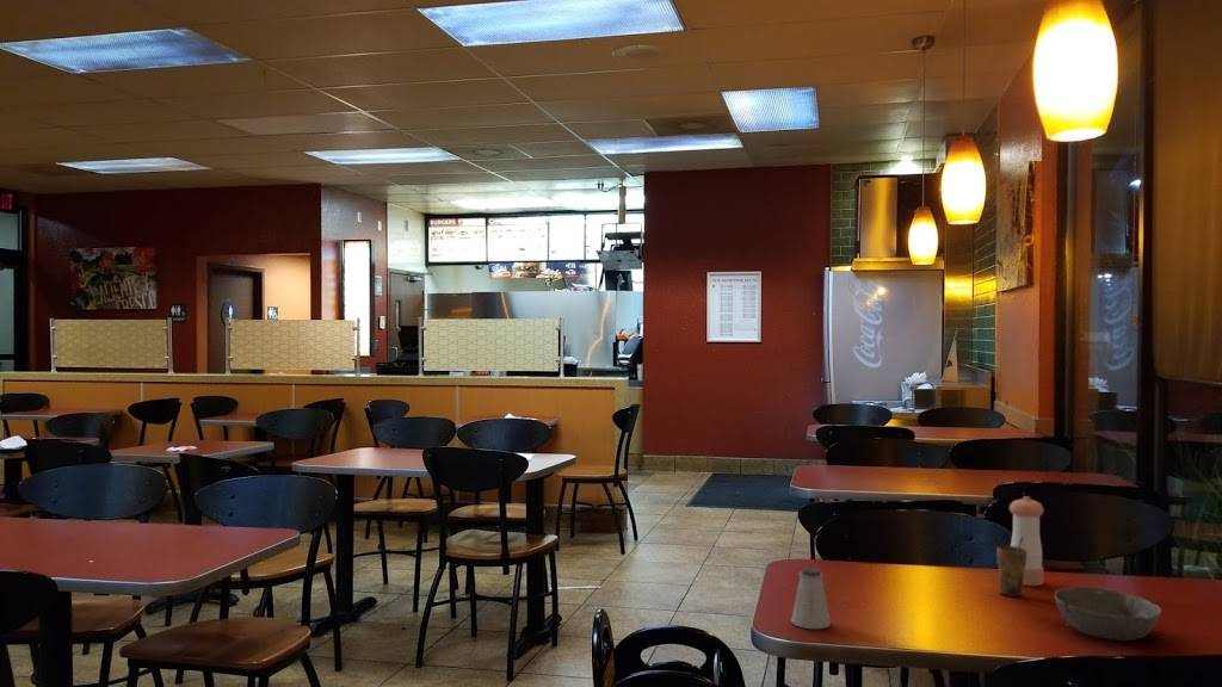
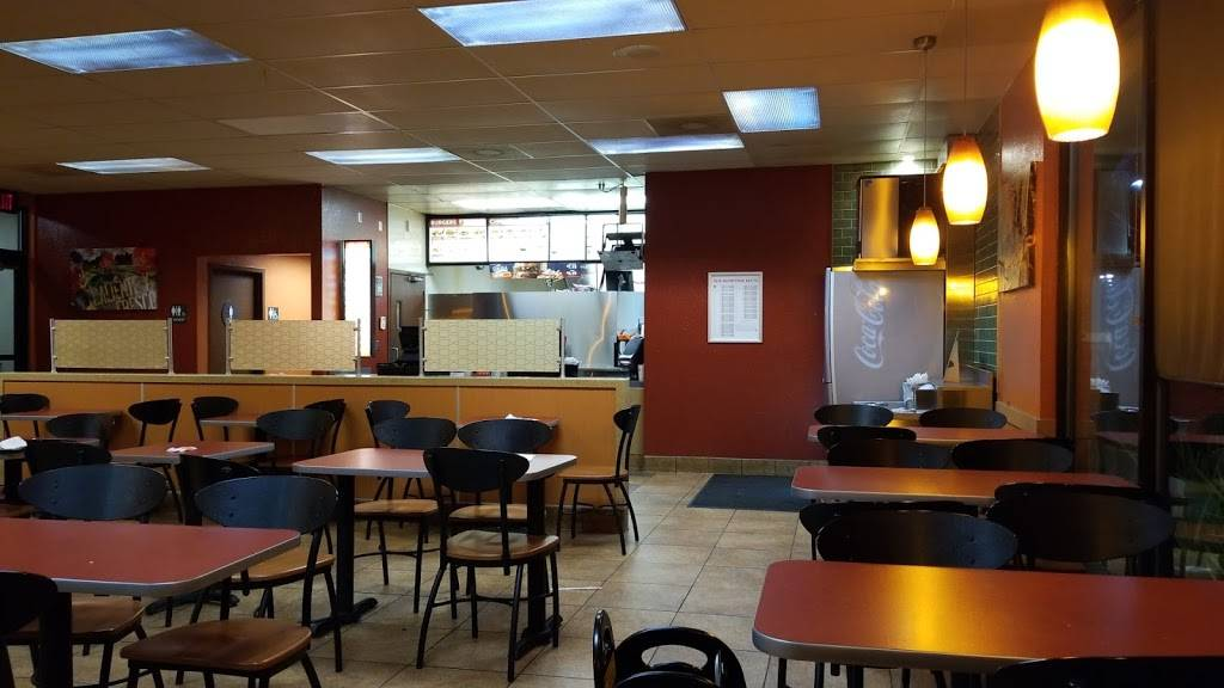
- bowl [1054,586,1162,642]
- saltshaker [790,567,832,630]
- pepper shaker [1008,495,1045,587]
- cup [995,537,1027,598]
